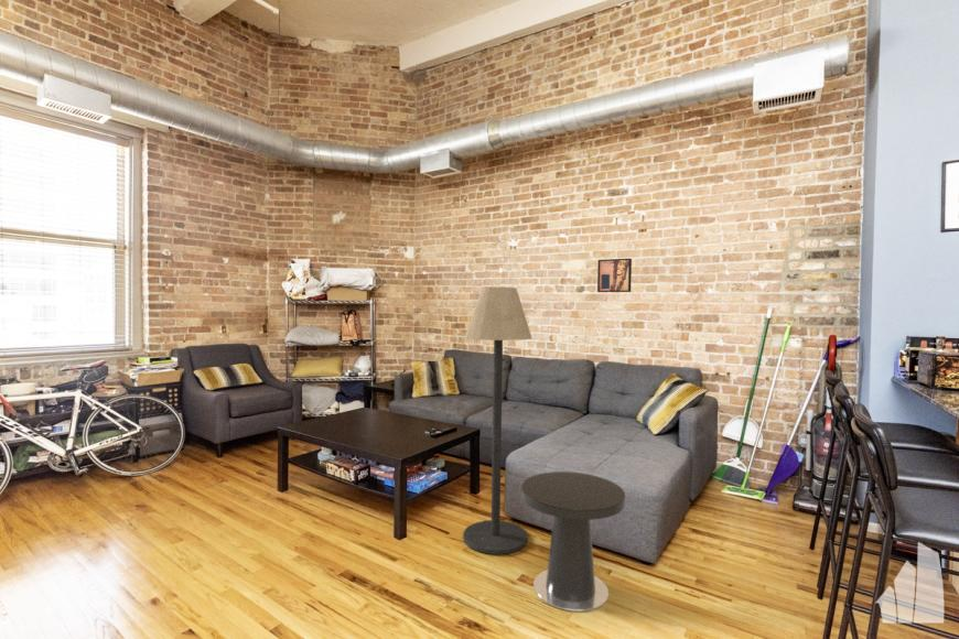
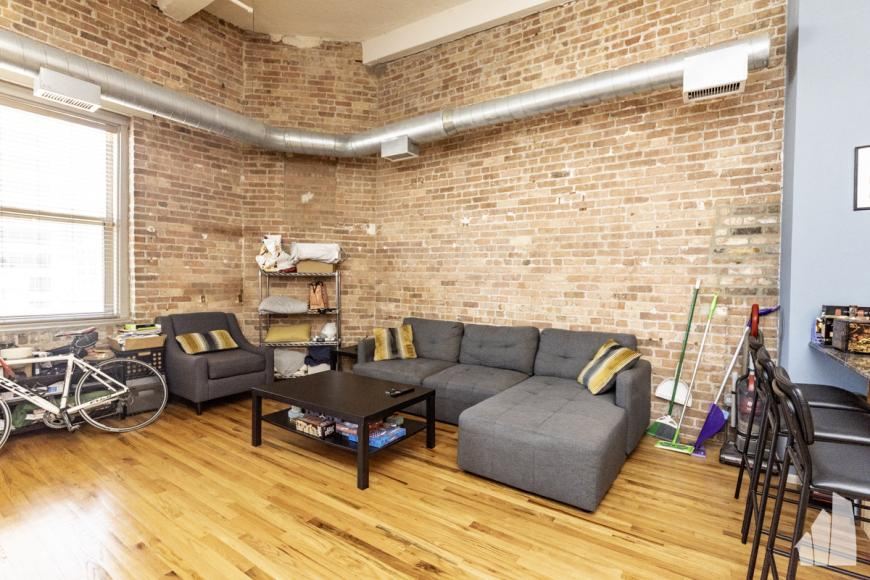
- floor lamp [462,286,532,555]
- wall art [596,258,633,293]
- side table [520,470,626,613]
